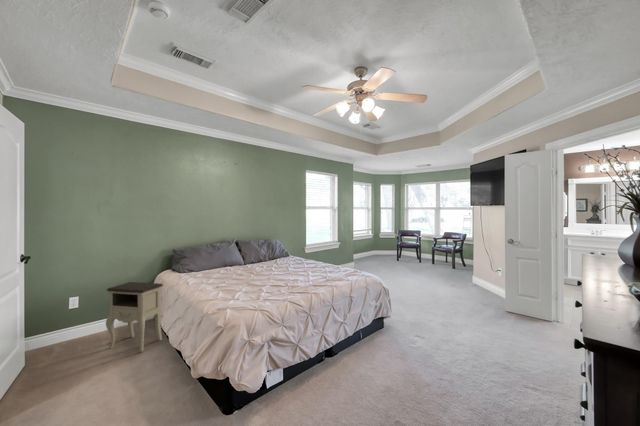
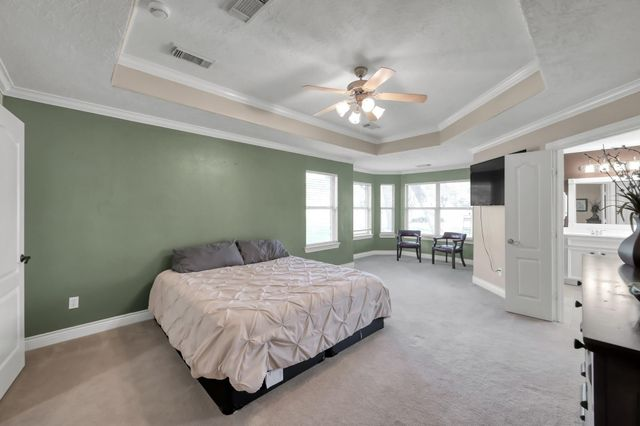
- nightstand [105,281,164,353]
